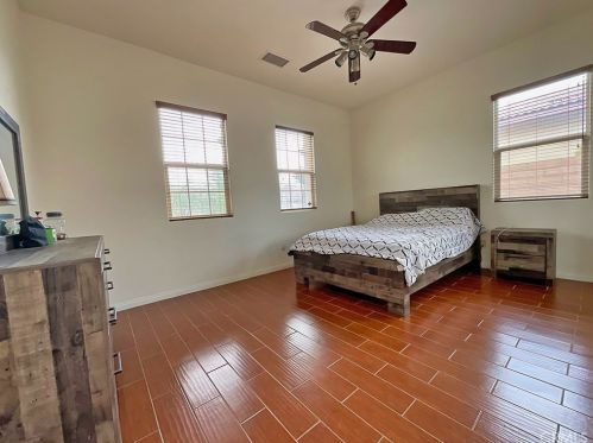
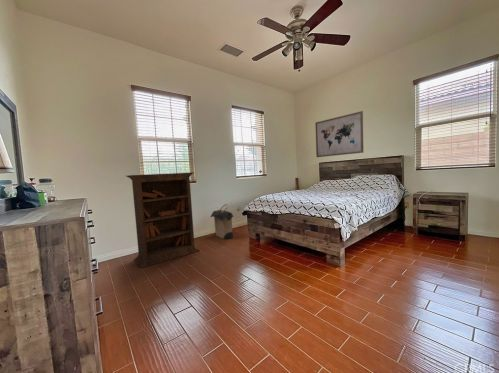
+ bookcase [125,171,201,269]
+ laundry hamper [210,203,234,240]
+ wall art [314,110,365,158]
